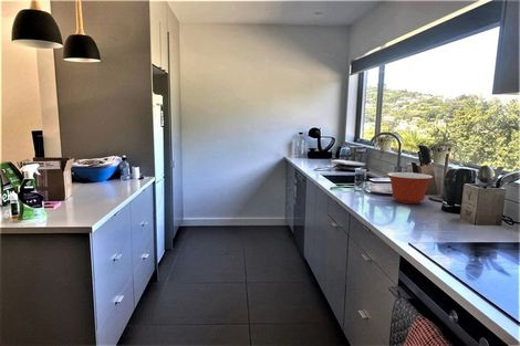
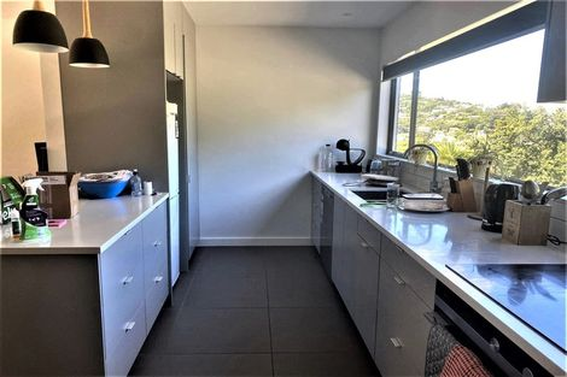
- mixing bowl [386,171,434,205]
